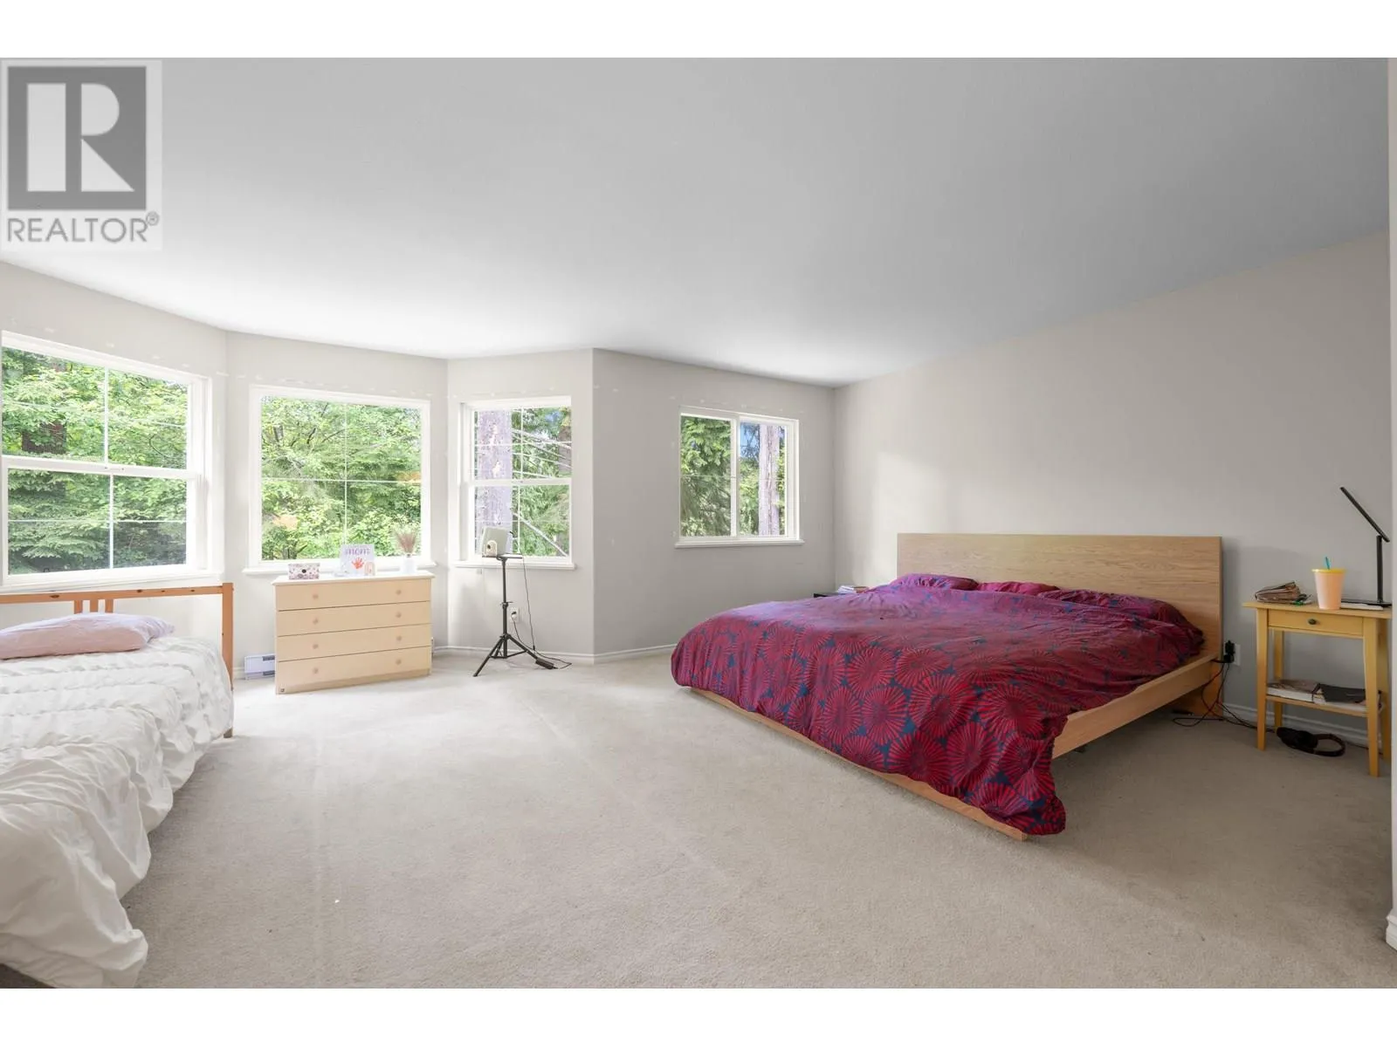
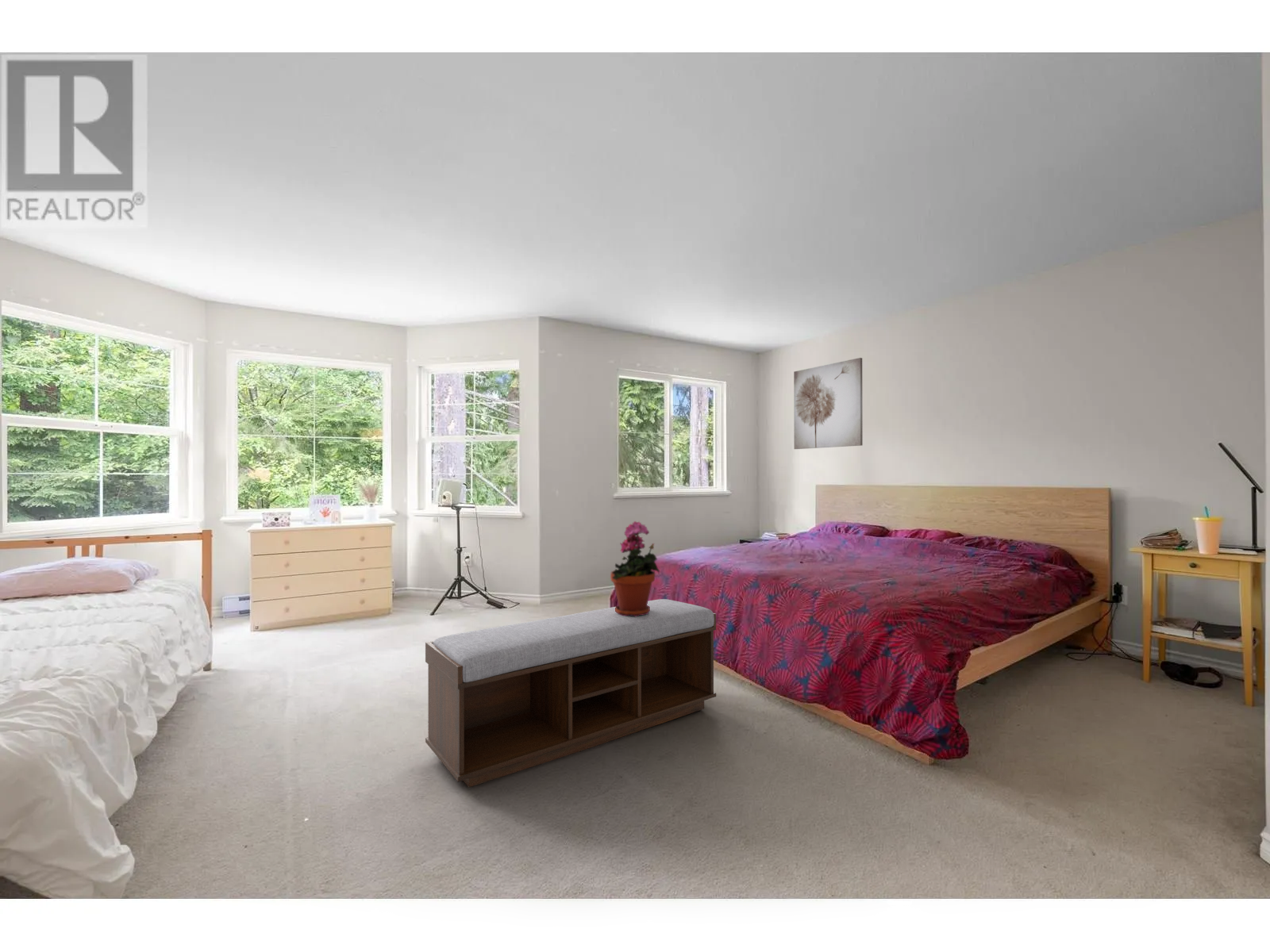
+ wall art [793,357,864,450]
+ potted plant [610,520,660,616]
+ bench [425,598,717,788]
